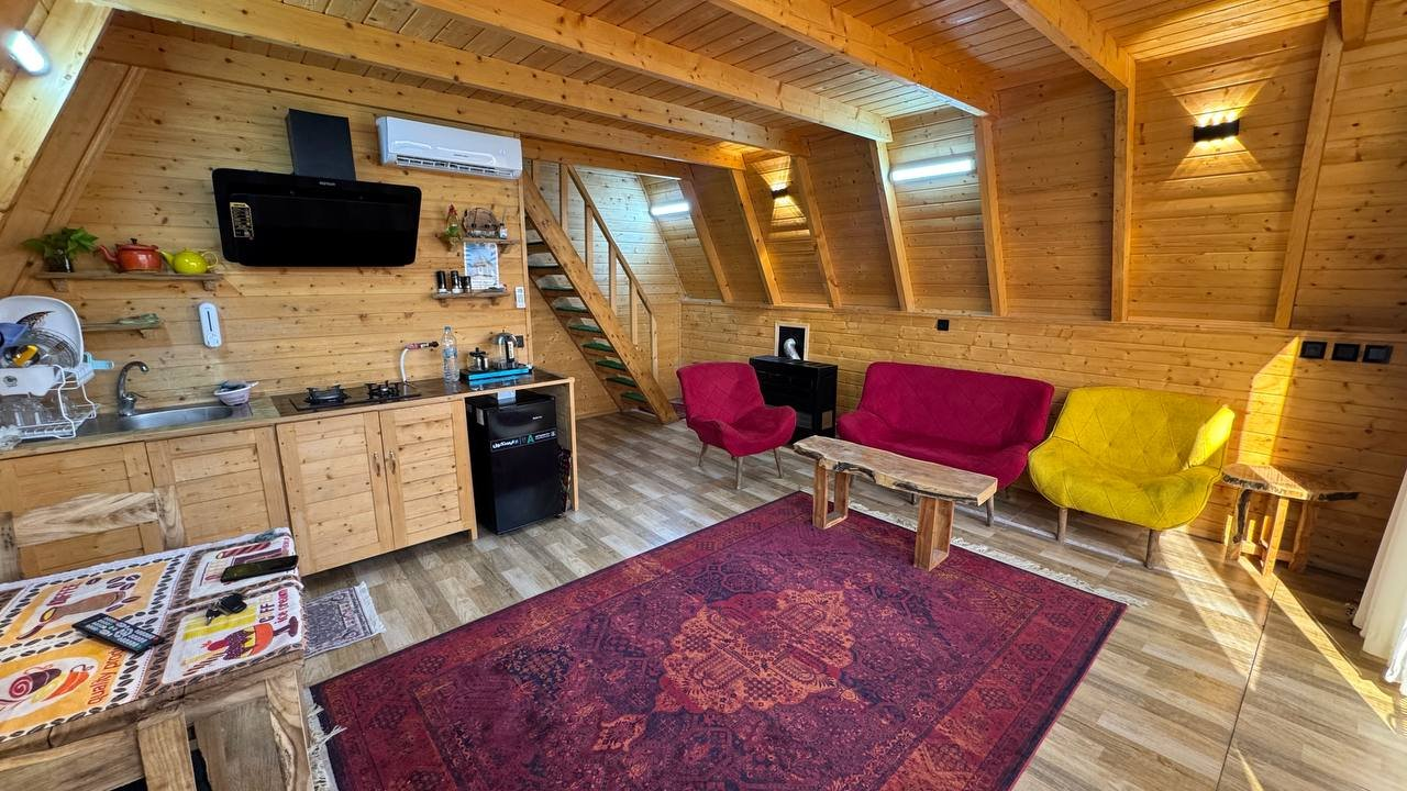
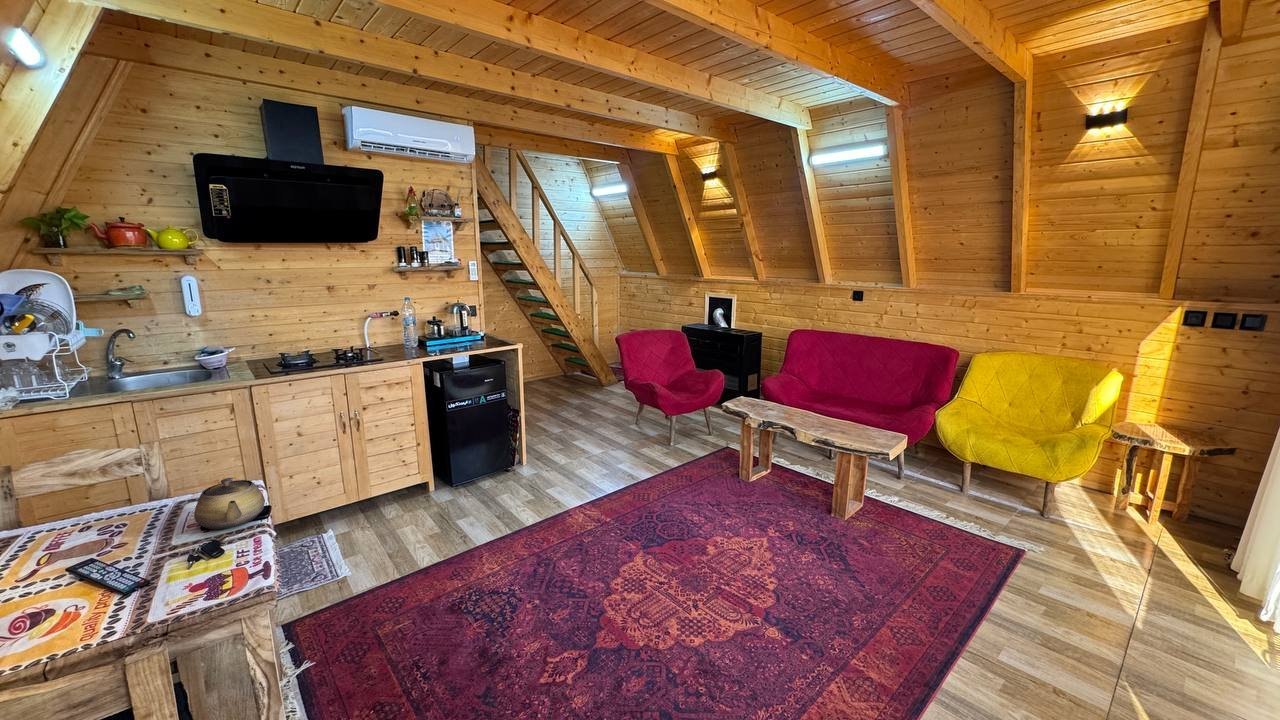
+ teapot [193,477,266,531]
